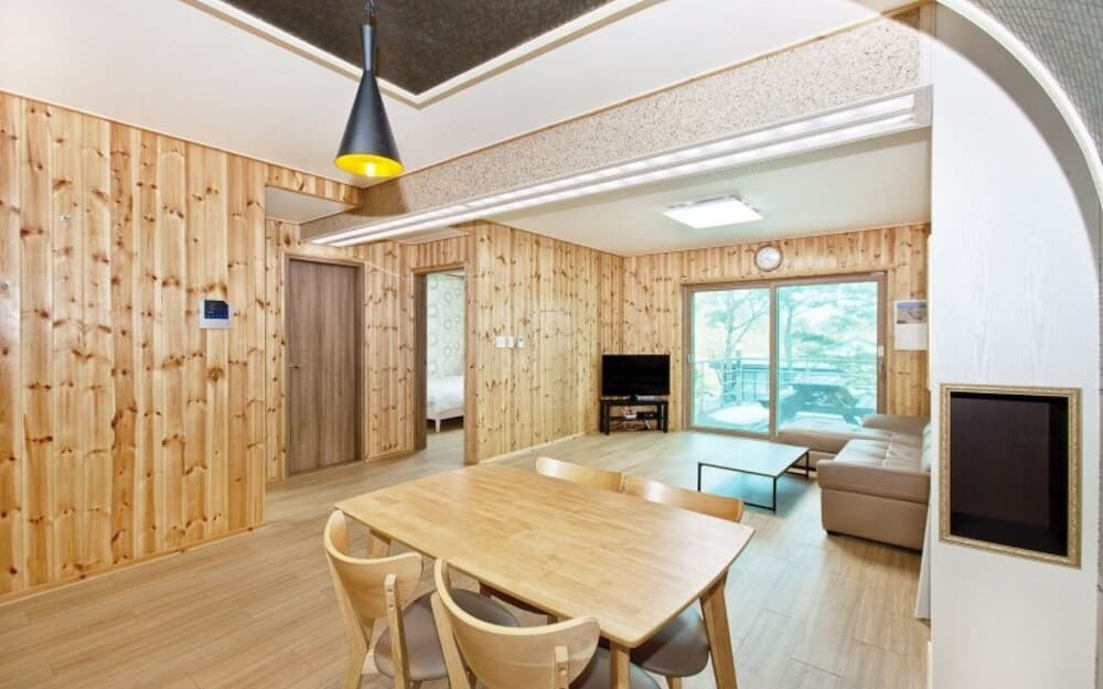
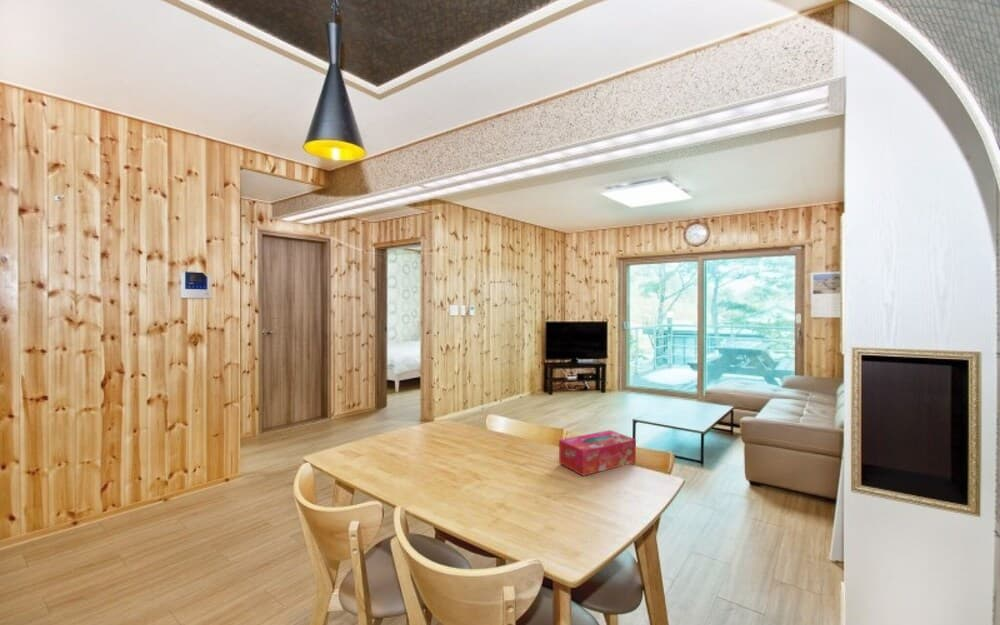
+ tissue box [558,429,637,477]
